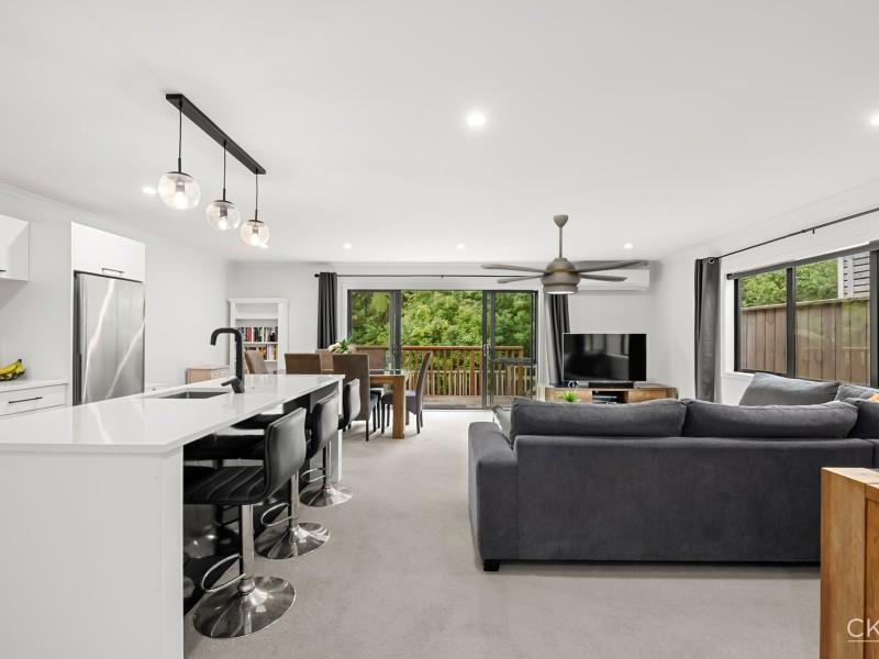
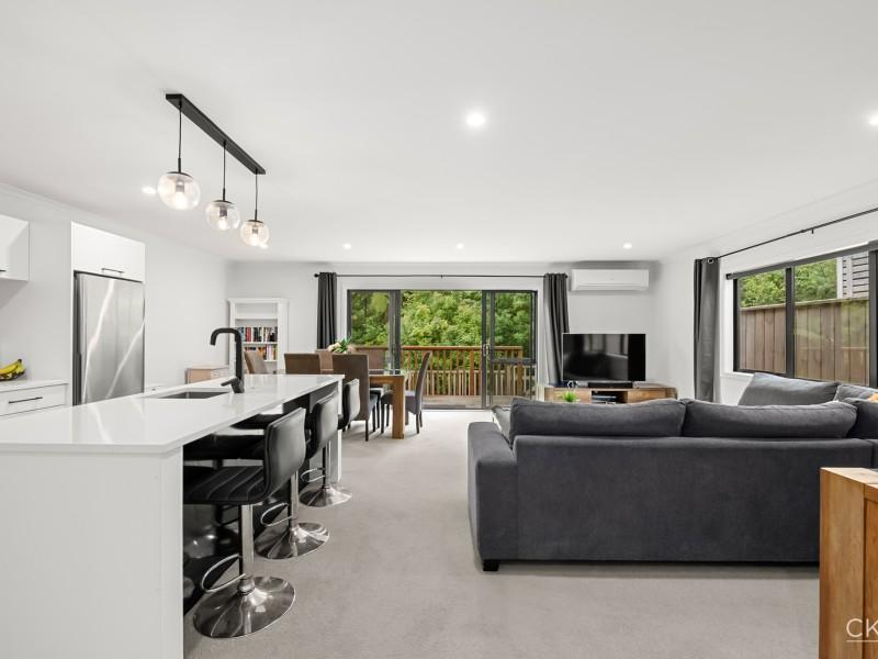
- ceiling fan [480,214,649,295]
